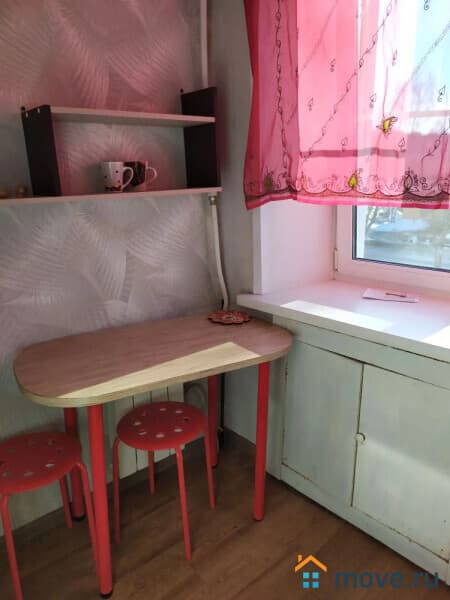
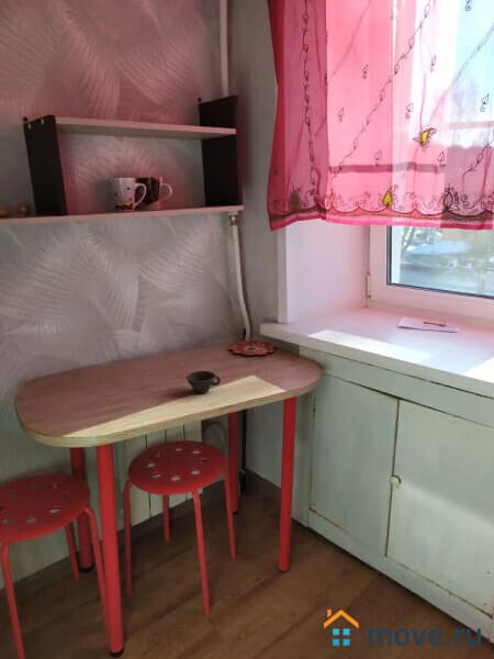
+ cup [184,370,222,395]
